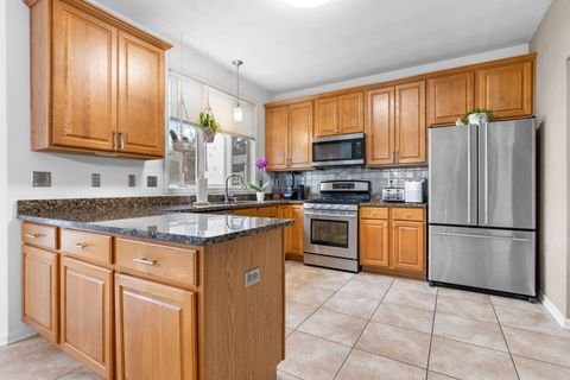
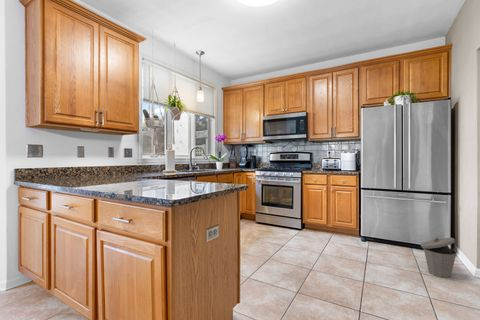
+ trash can [419,237,457,279]
